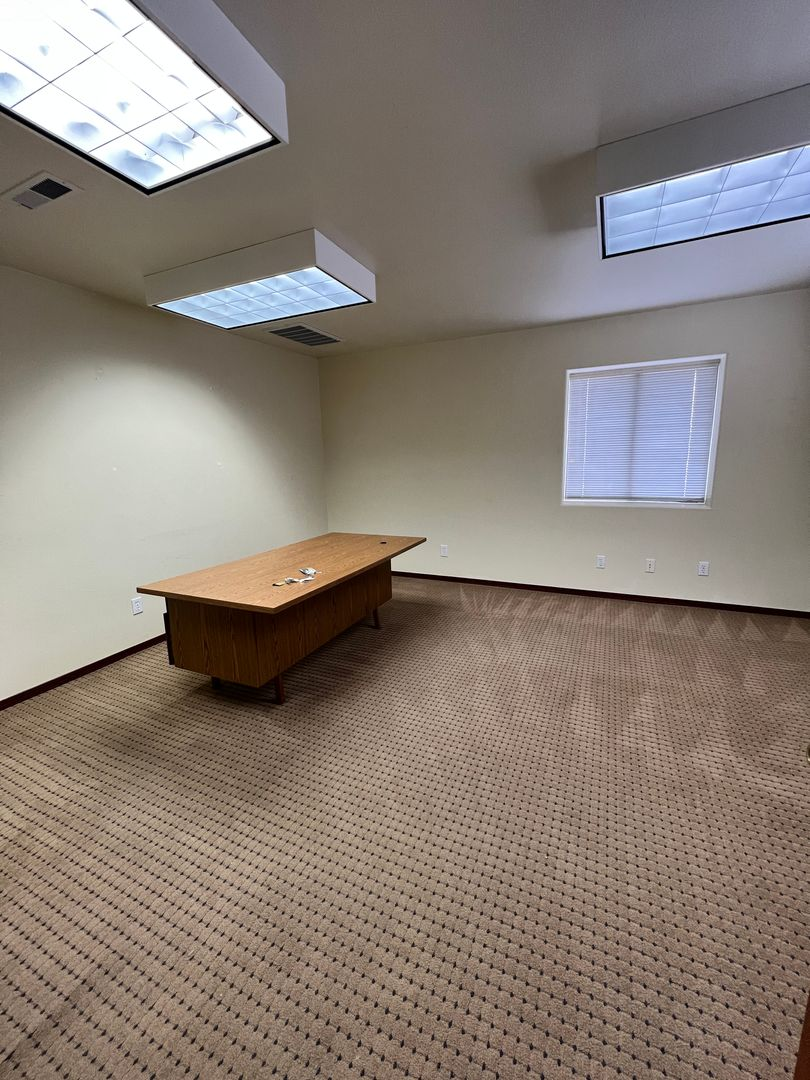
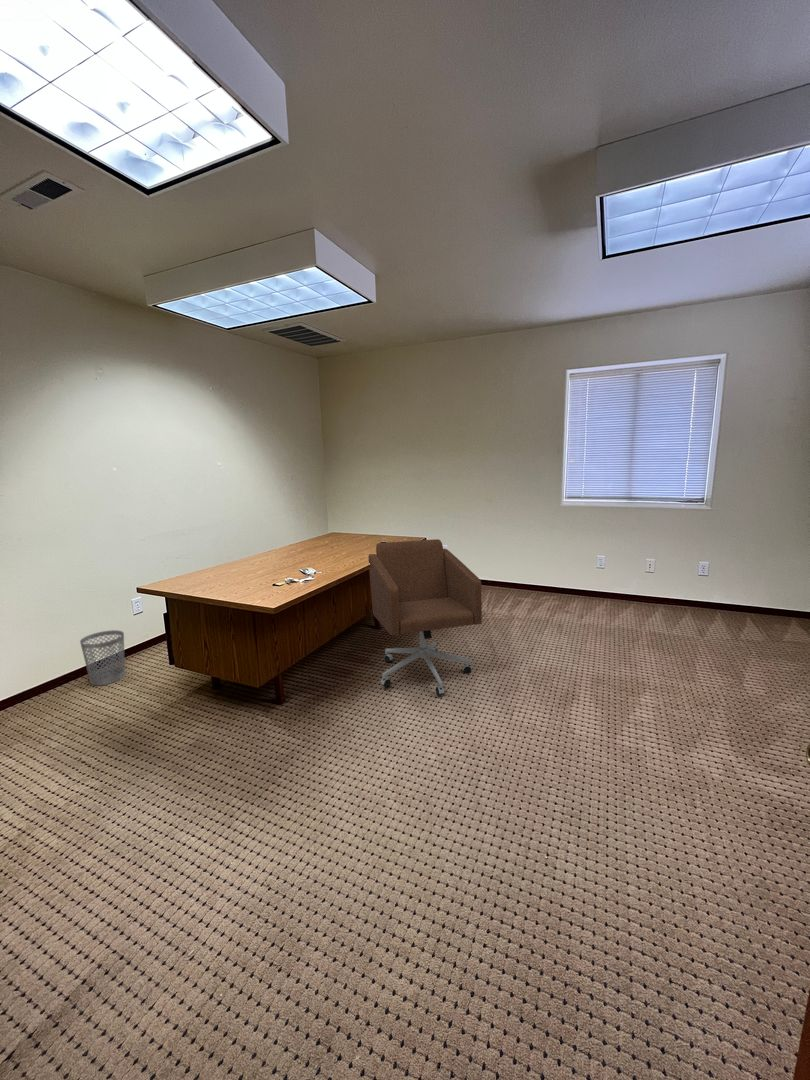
+ wastebasket [79,629,126,687]
+ office chair [367,538,483,696]
